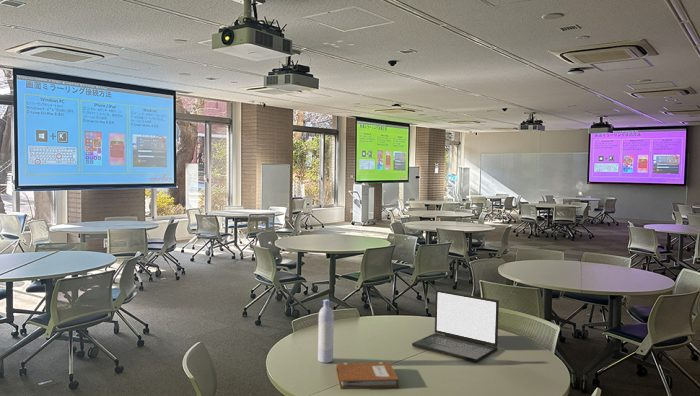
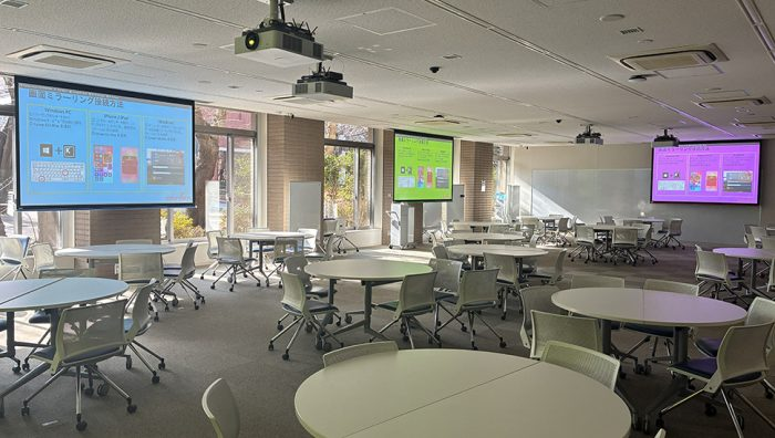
- notebook [336,361,399,390]
- bottle [317,299,335,364]
- laptop [411,289,500,363]
